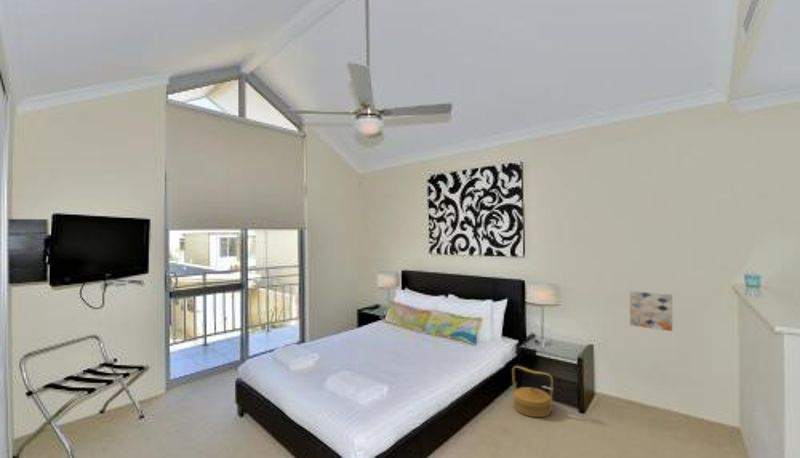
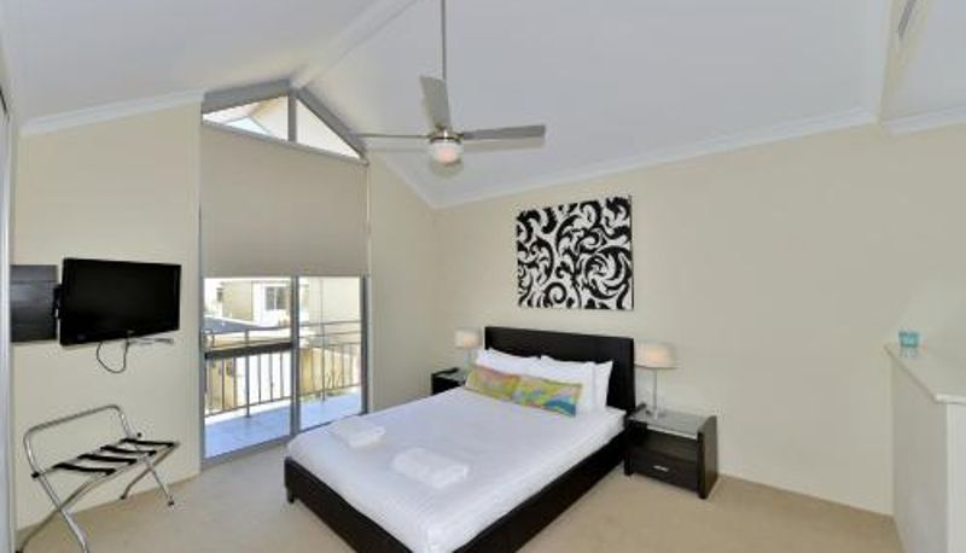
- basket [511,365,554,418]
- wall art [629,290,673,332]
